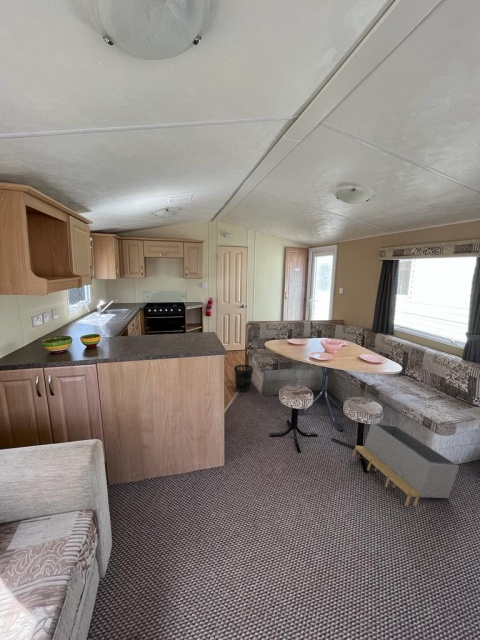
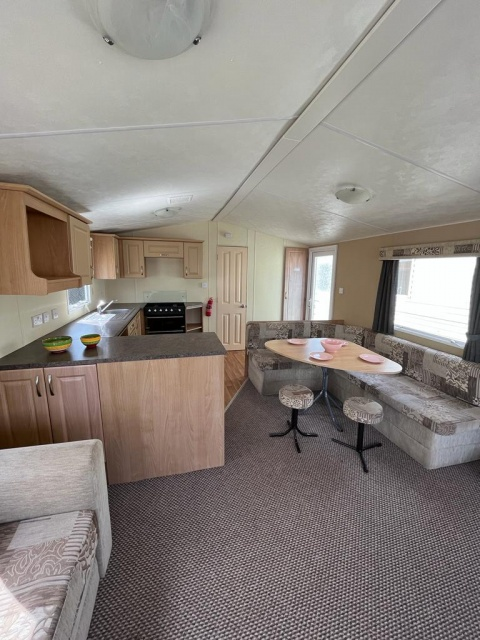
- wastebasket [233,364,254,393]
- storage bin [352,423,460,508]
